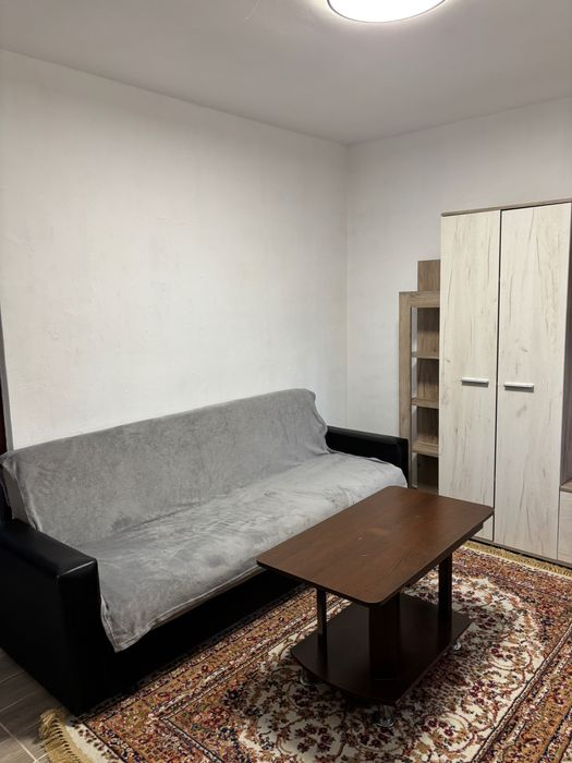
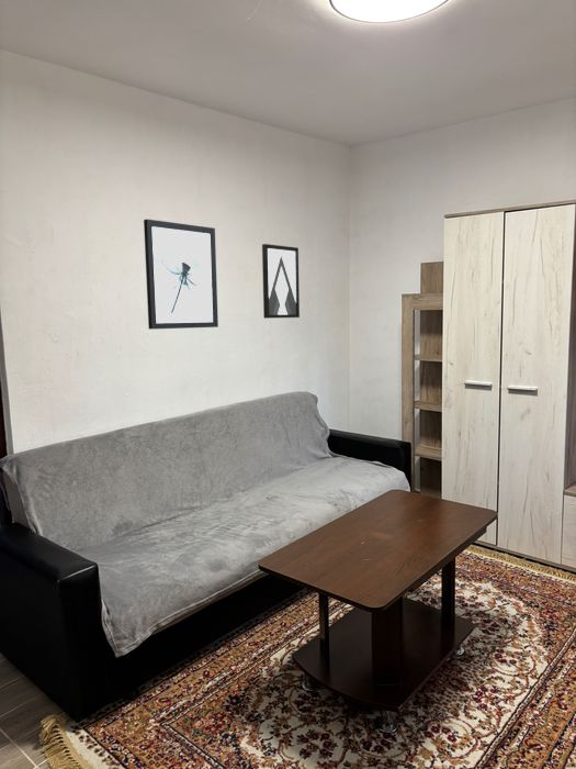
+ wall art [143,219,219,331]
+ wall art [261,243,301,320]
